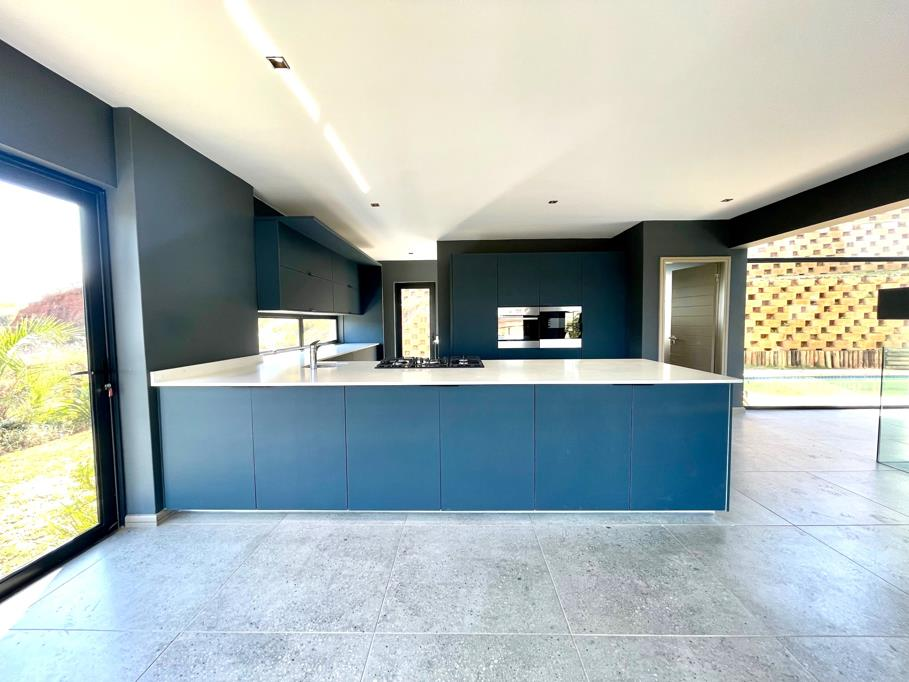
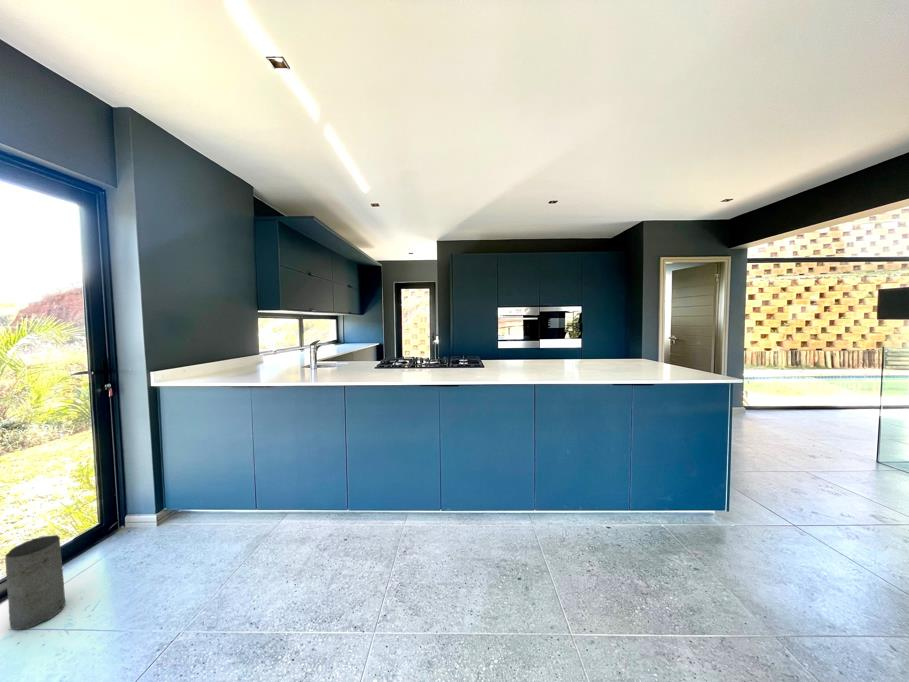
+ vase [4,534,66,631]
